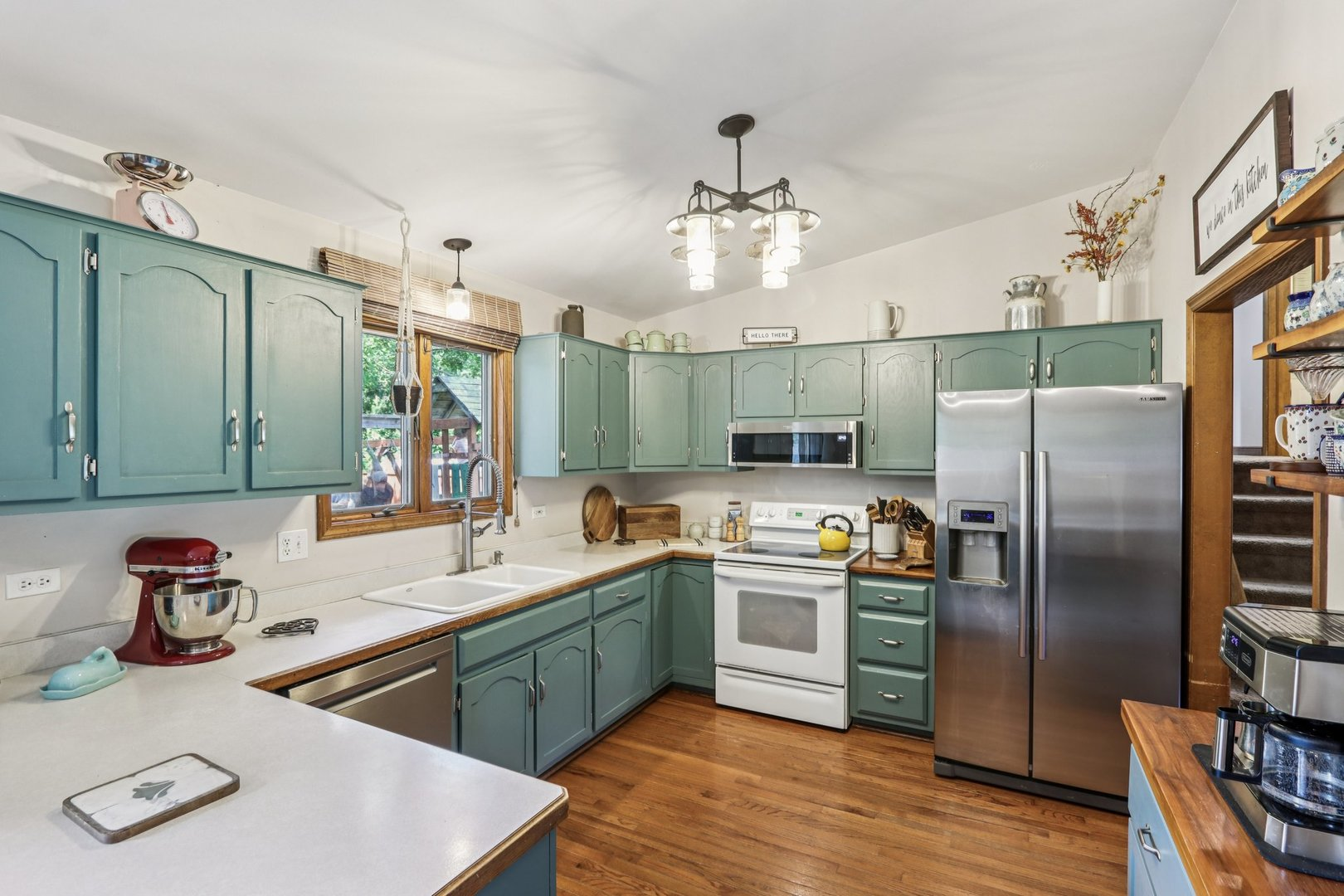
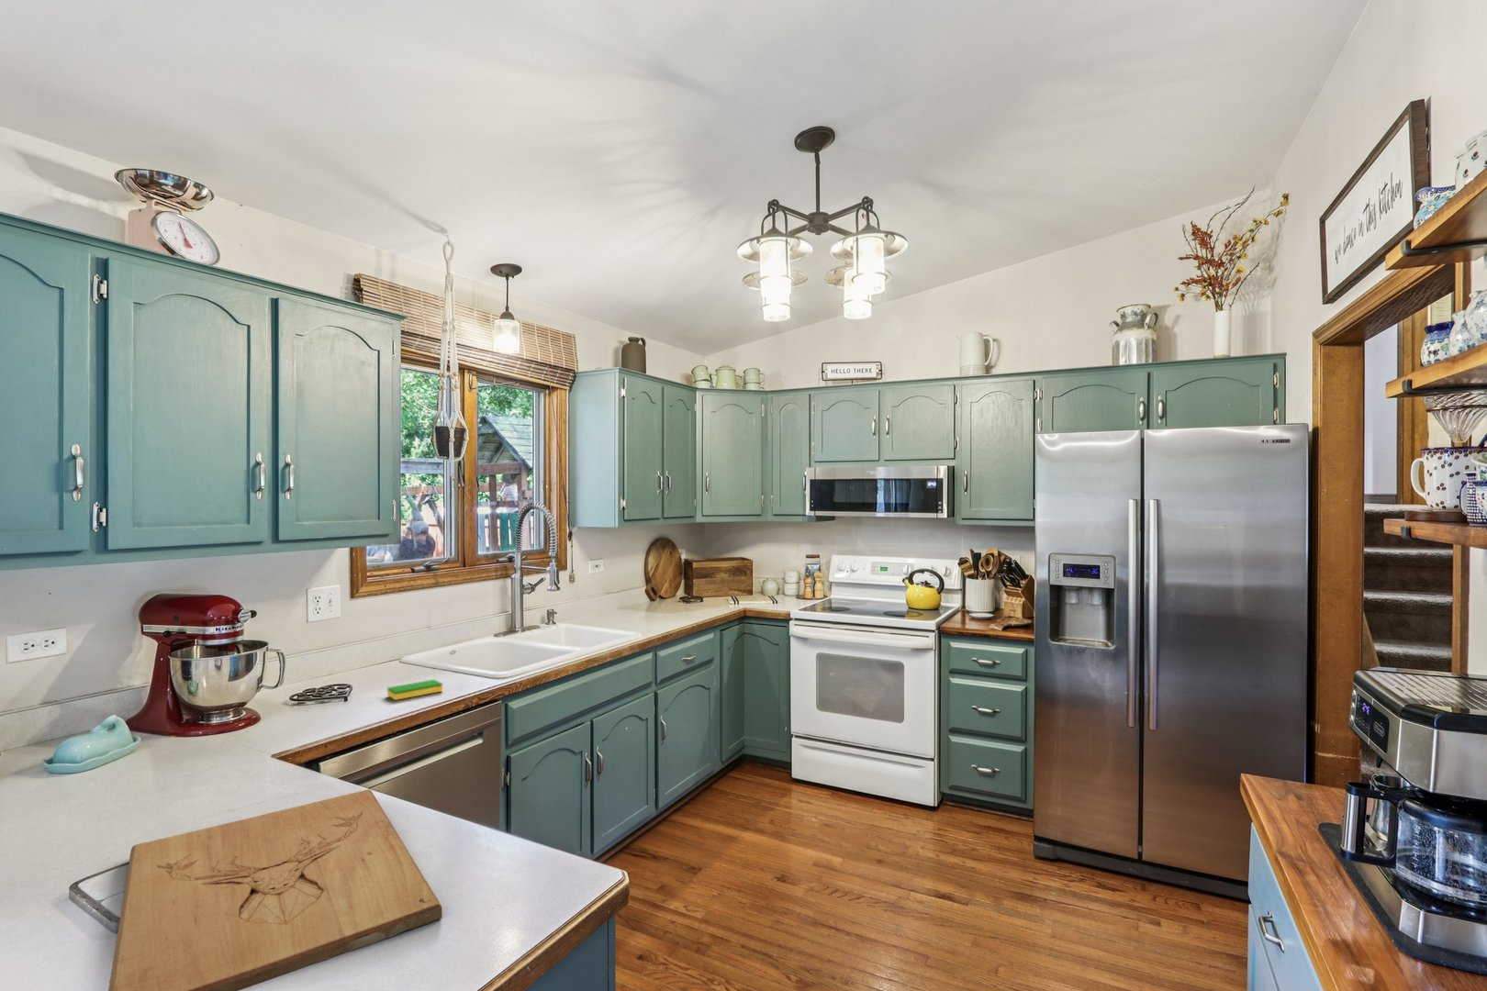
+ cutting board [107,789,444,991]
+ dish sponge [386,678,444,701]
